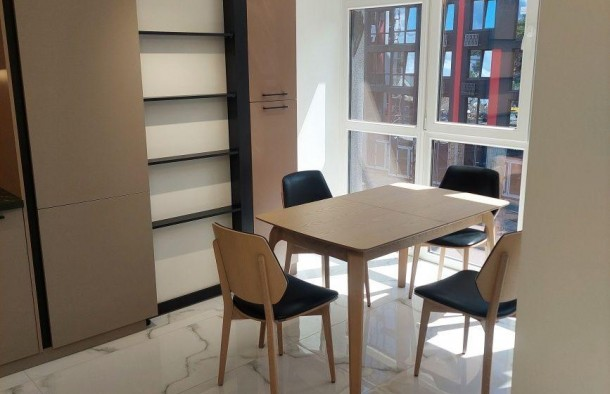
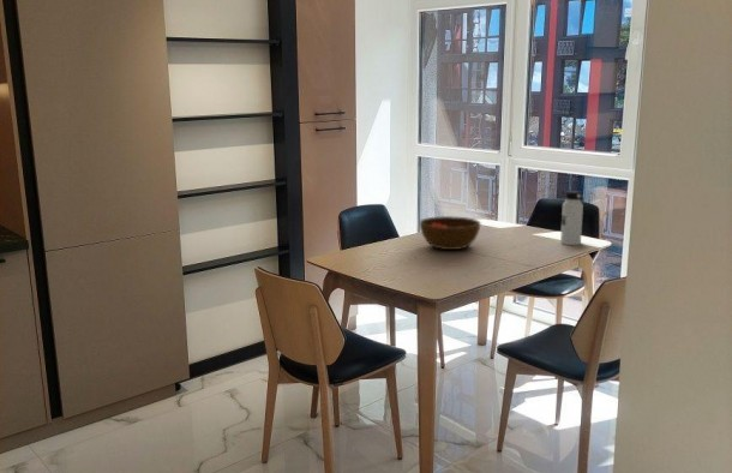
+ water bottle [559,190,584,246]
+ bowl [419,215,482,251]
